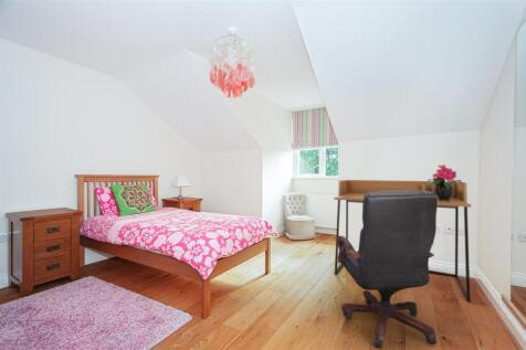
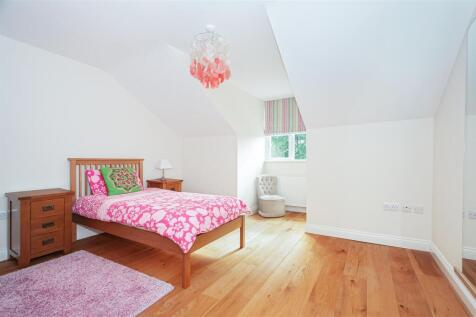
- potted flower [425,163,464,201]
- office chair [335,190,438,349]
- desk [333,179,472,304]
